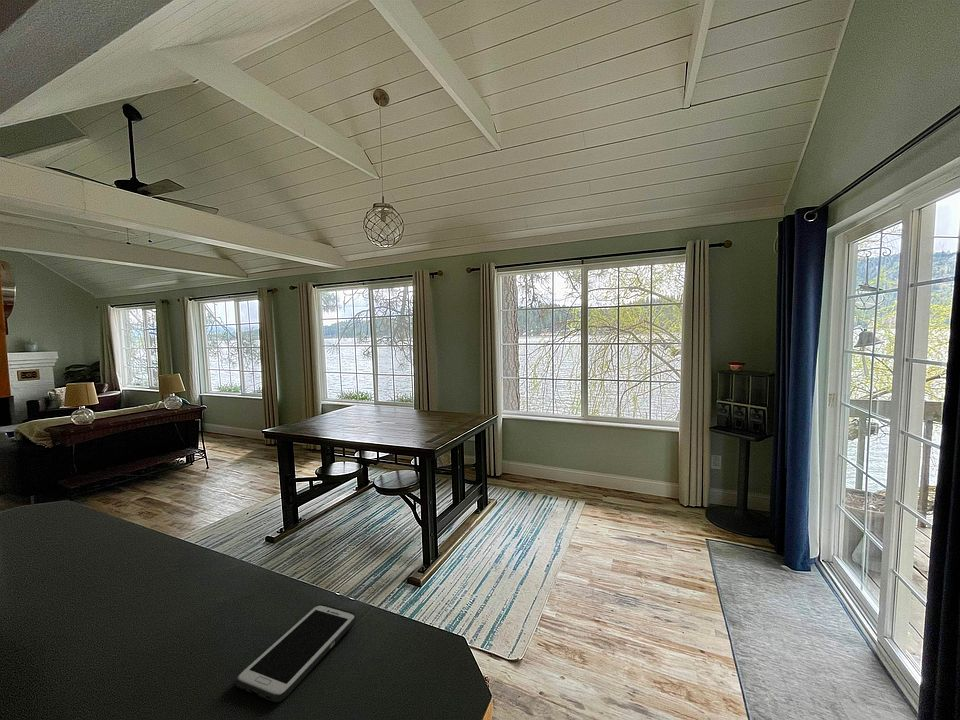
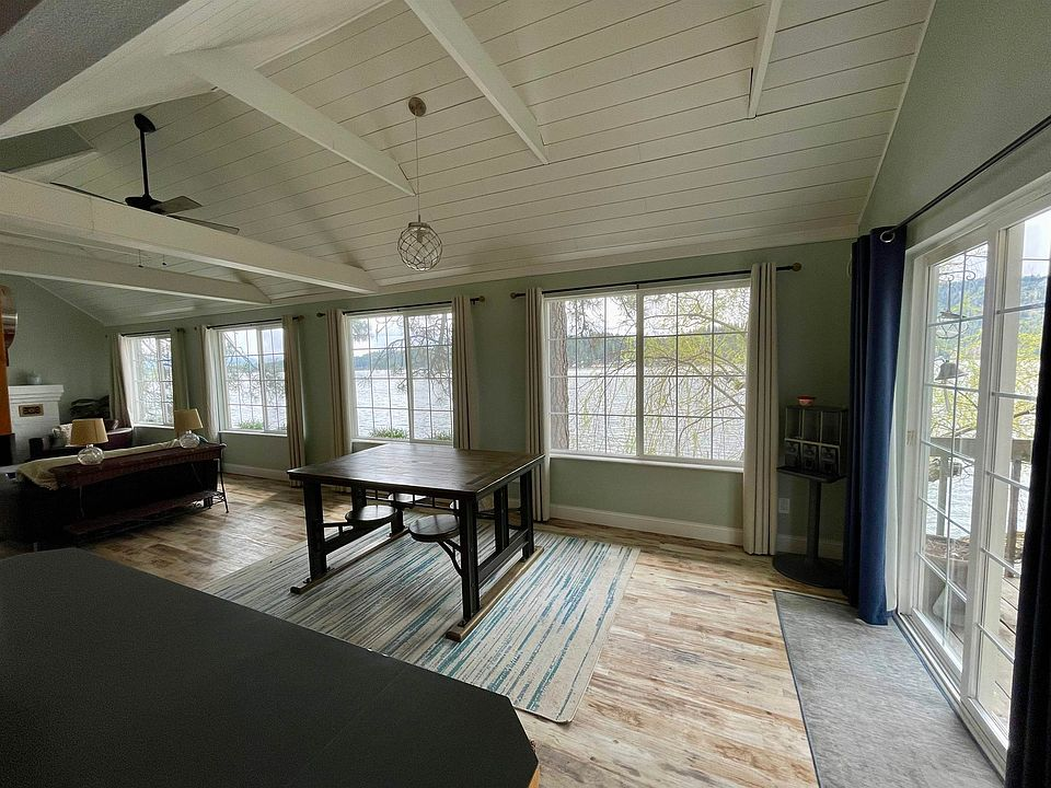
- cell phone [234,603,358,703]
